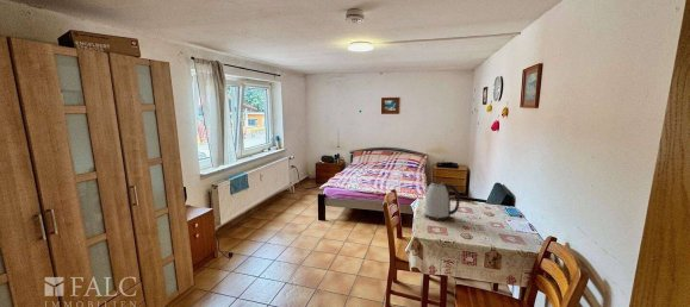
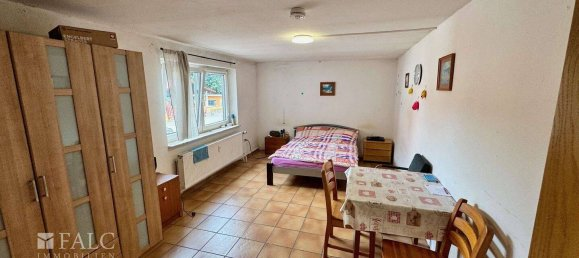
- kettle [424,181,461,221]
